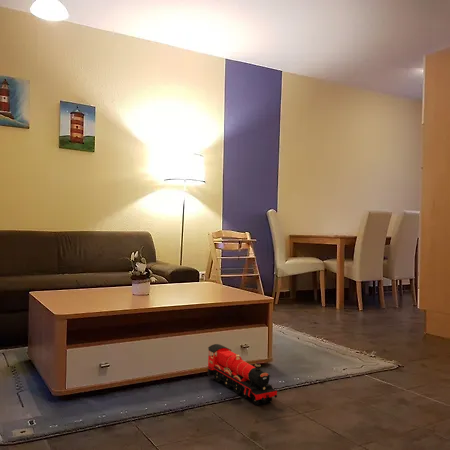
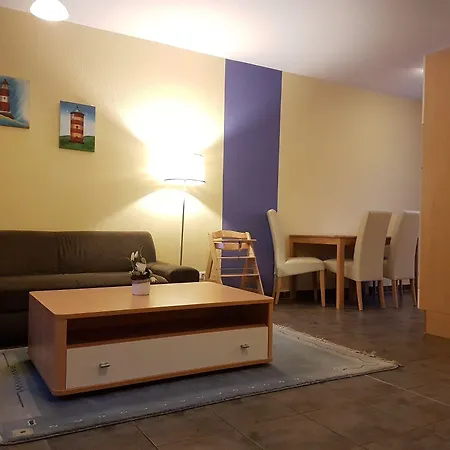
- toy train [206,343,278,406]
